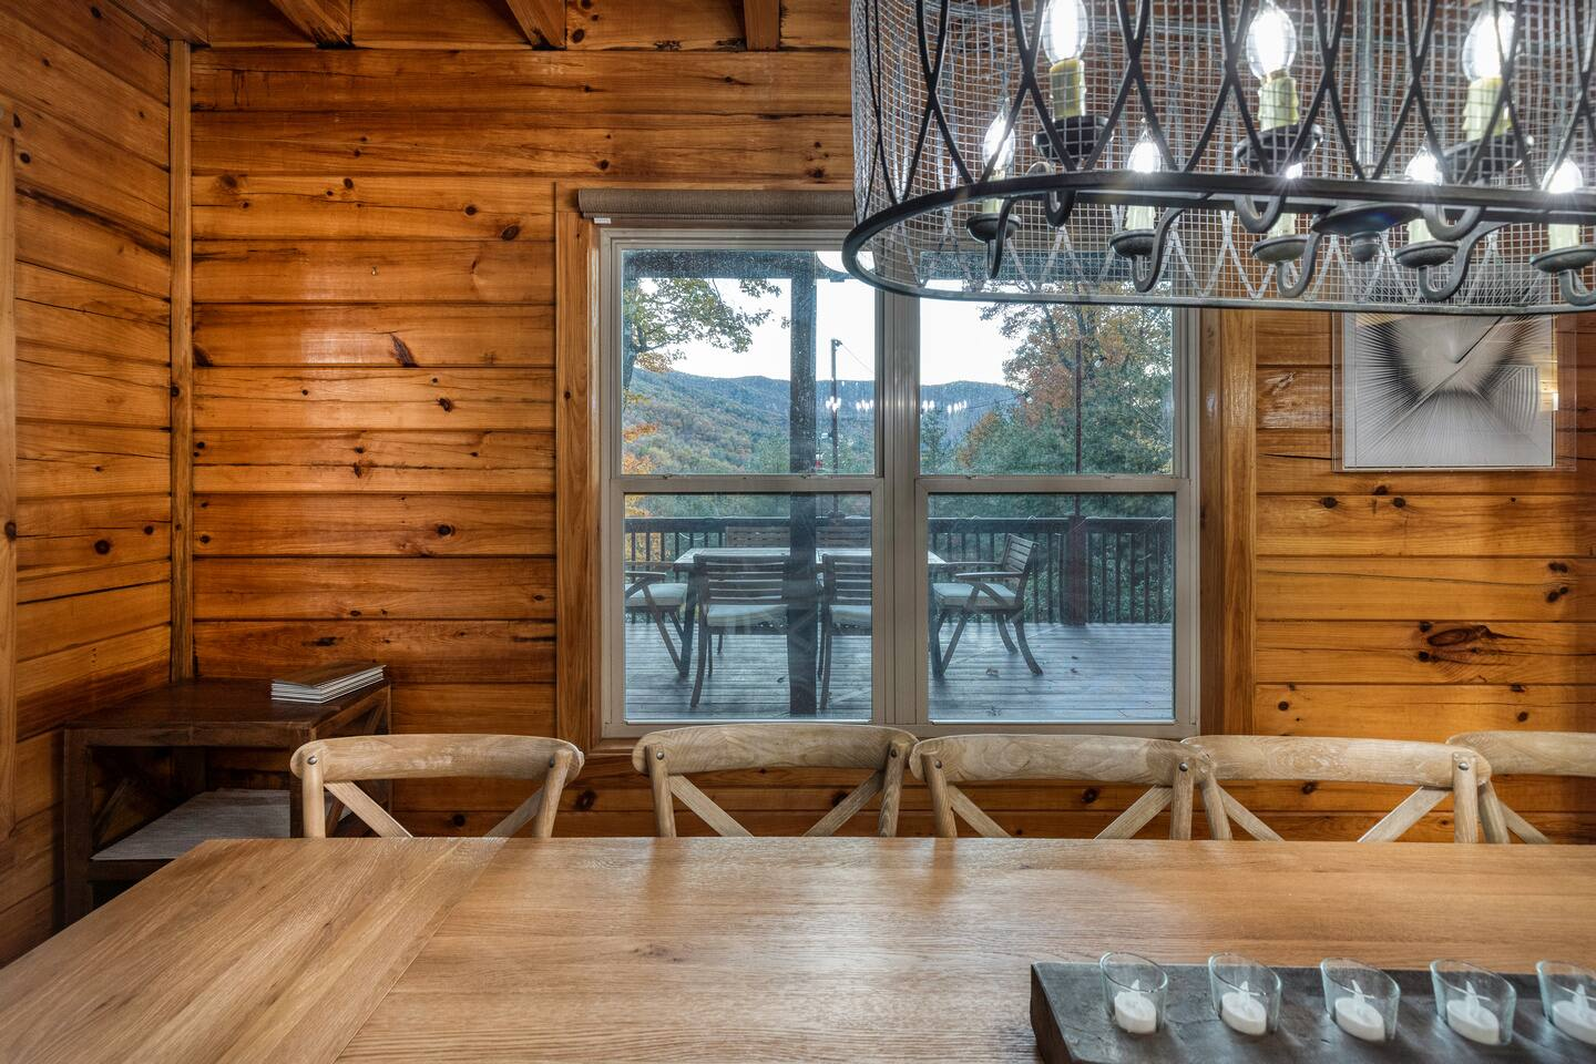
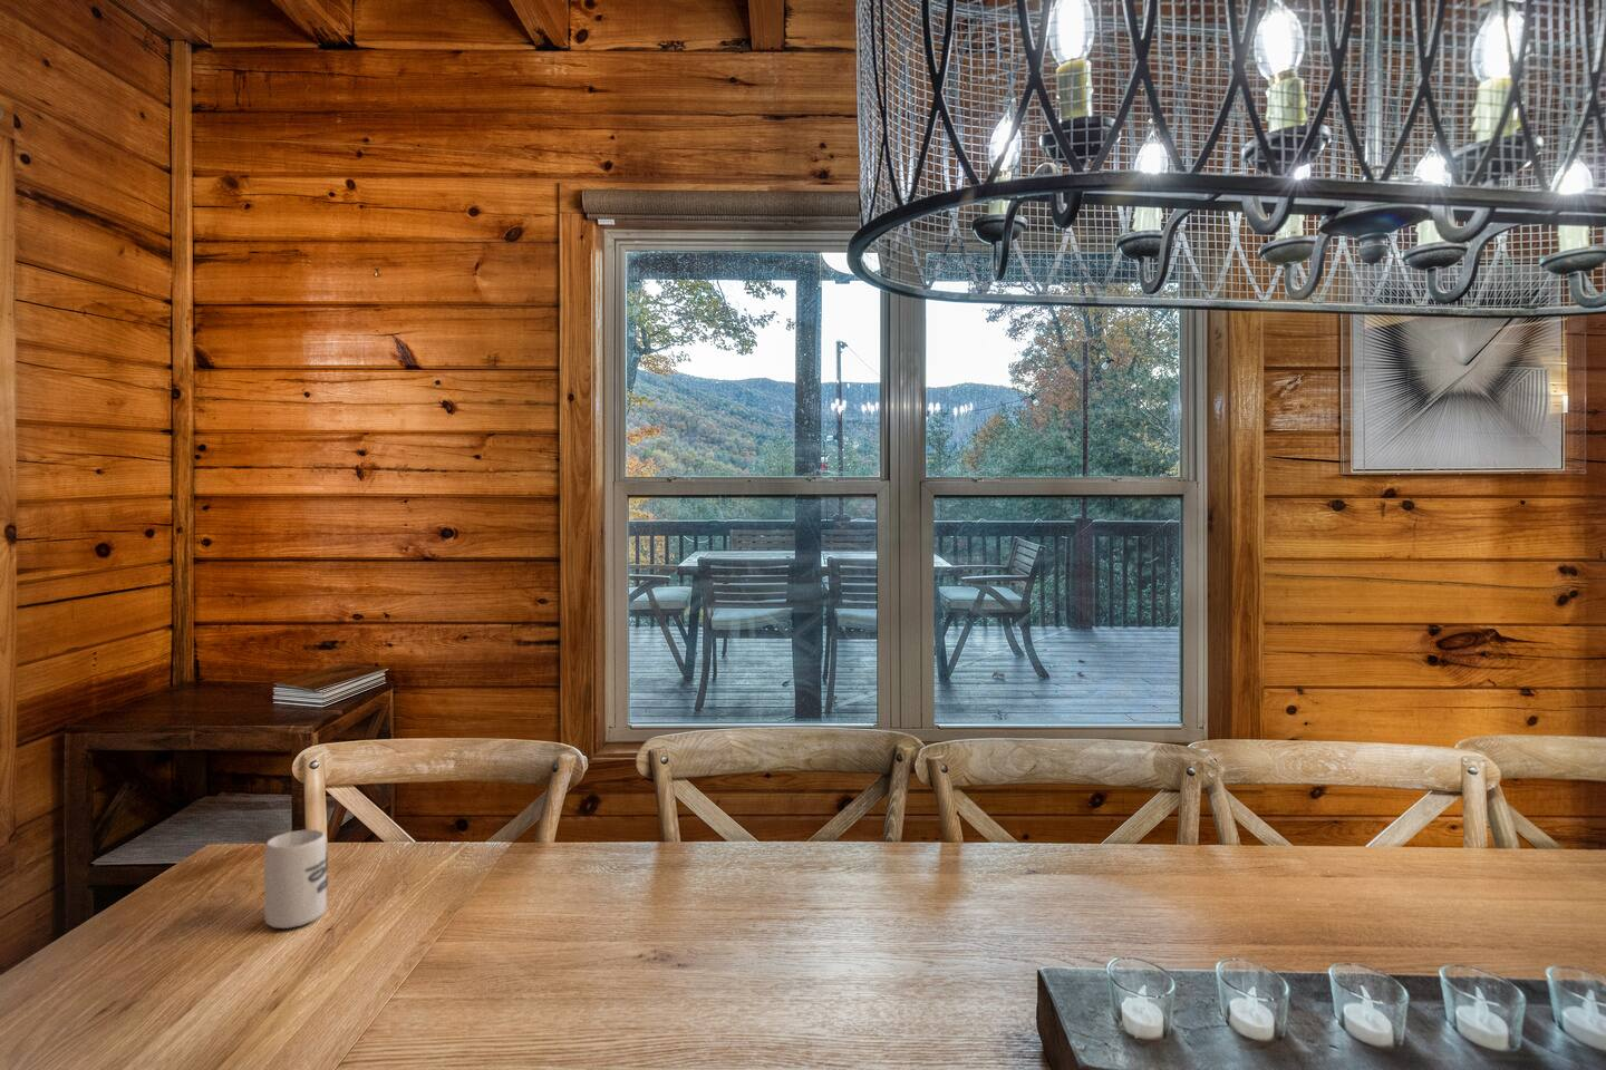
+ cup [263,828,329,929]
